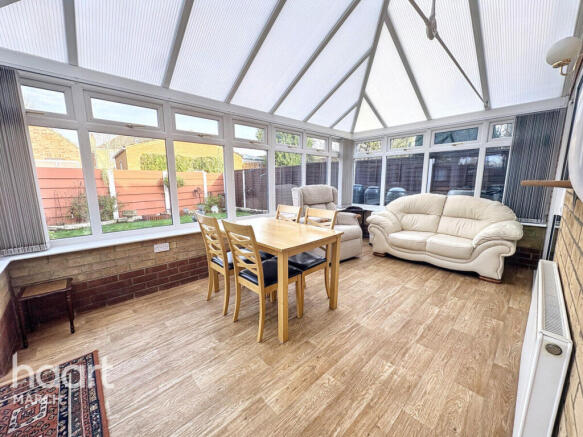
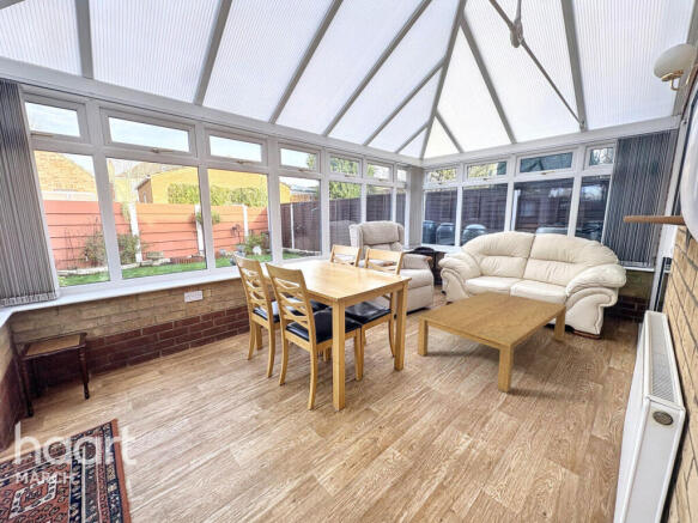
+ coffee table [417,290,569,394]
